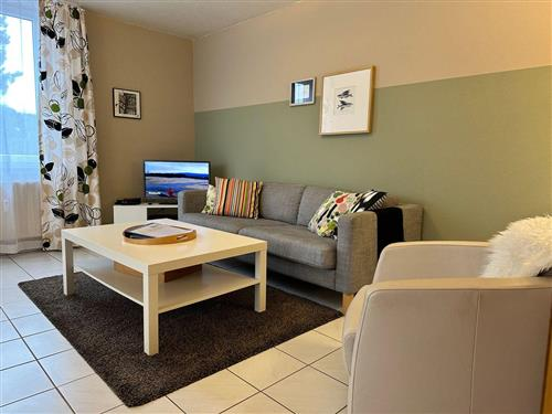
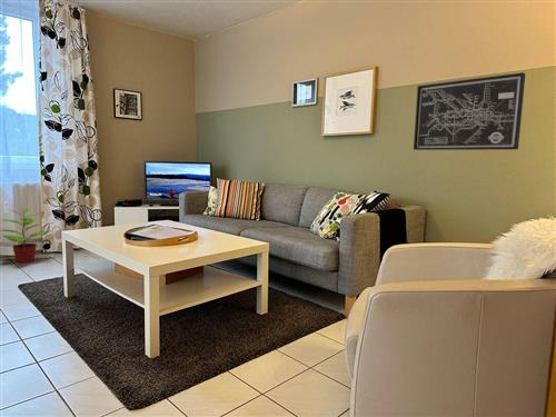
+ potted plant [0,207,53,264]
+ wall art [413,71,526,151]
